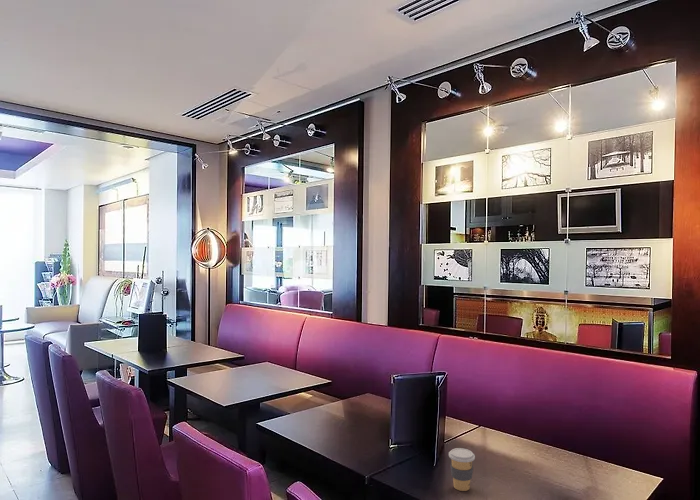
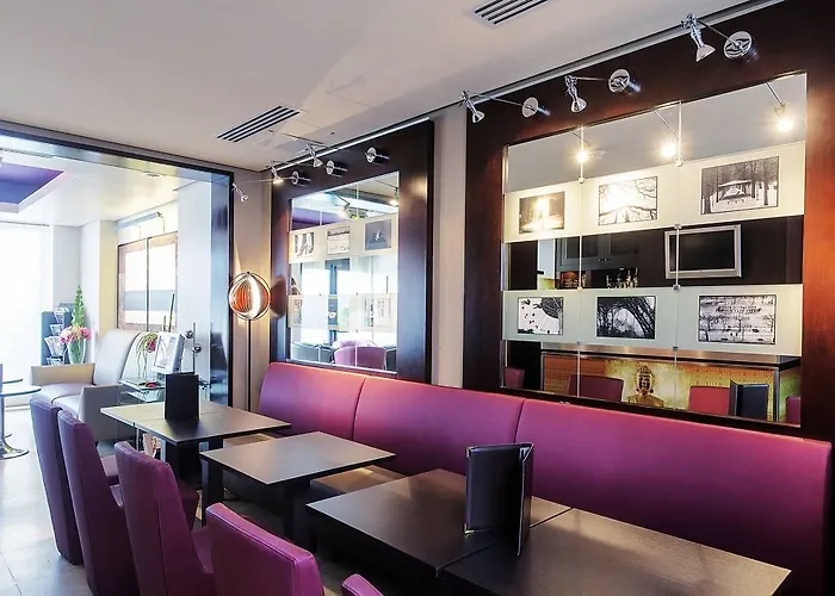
- coffee cup [448,447,476,492]
